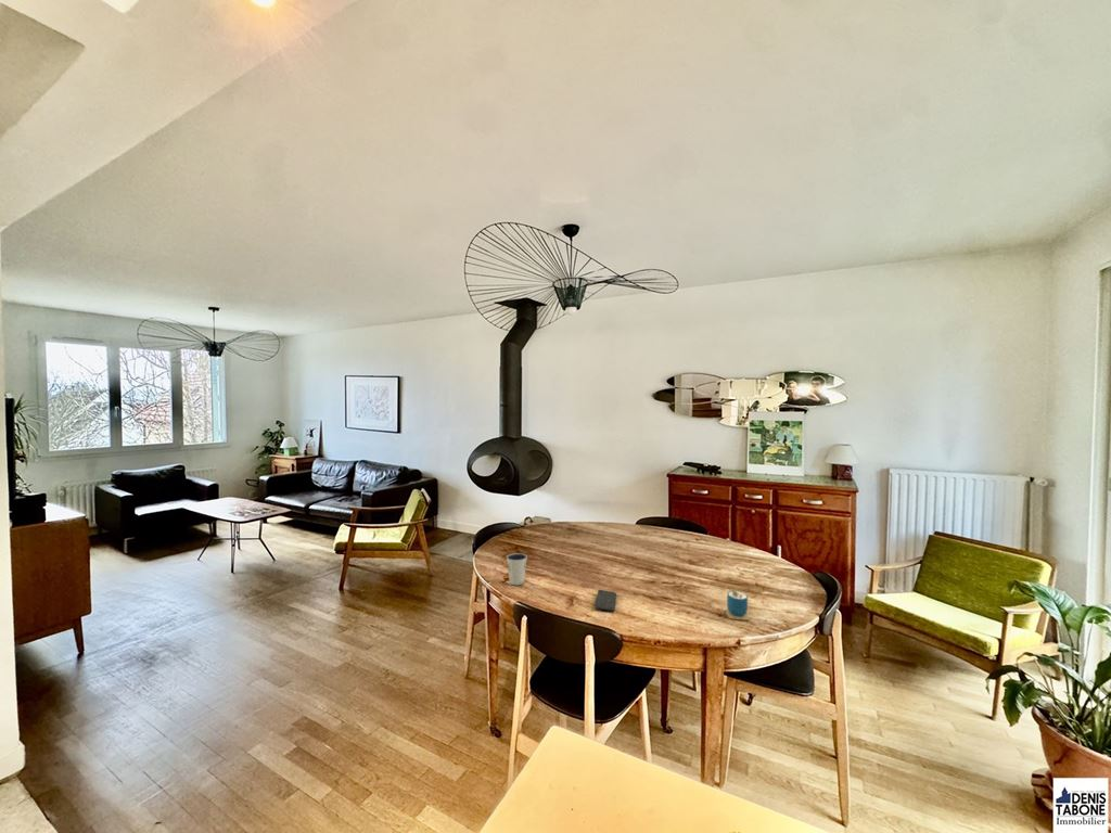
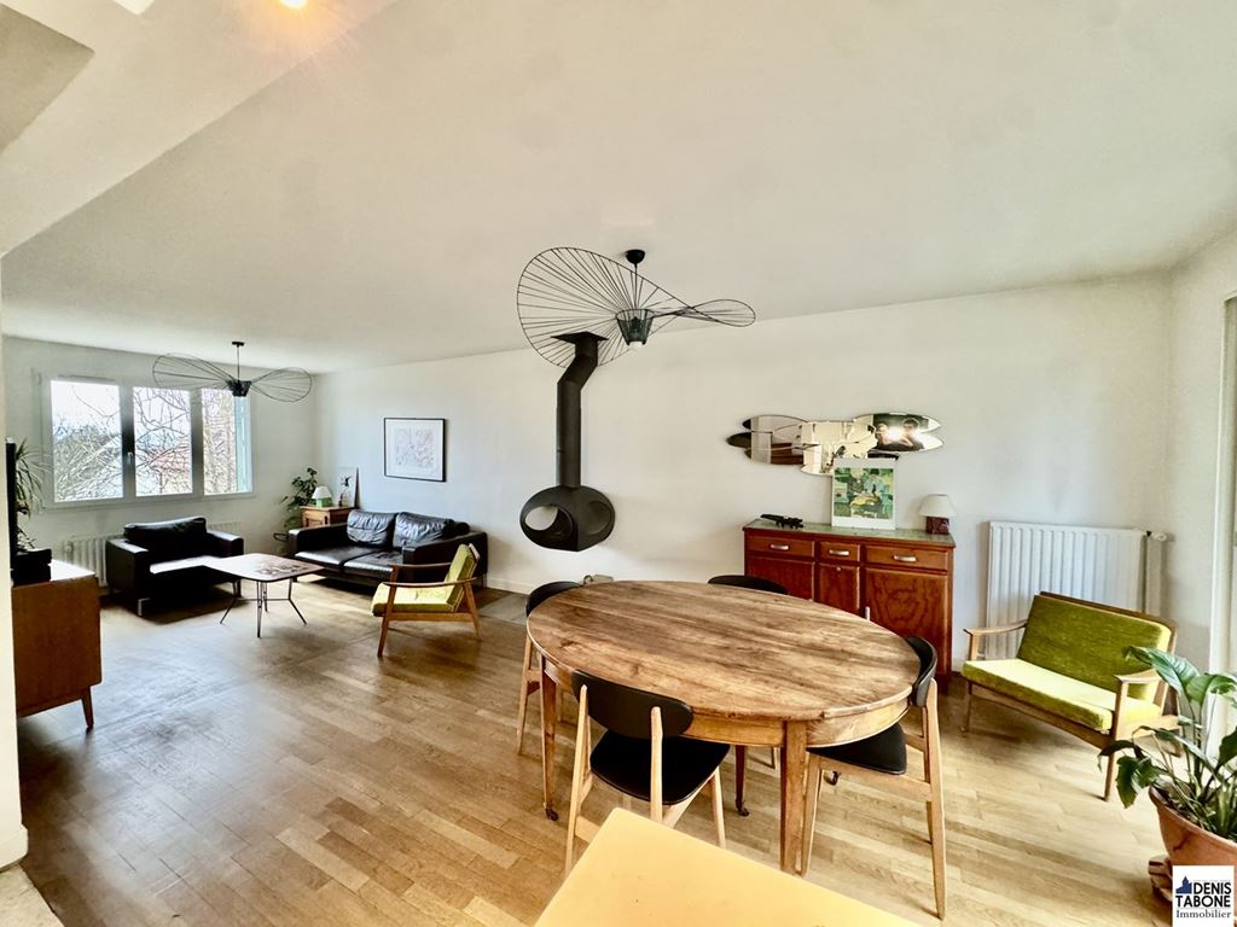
- dixie cup [506,552,528,586]
- cup [725,577,751,621]
- smartphone [593,589,617,613]
